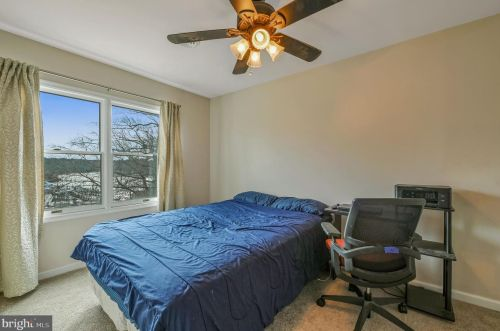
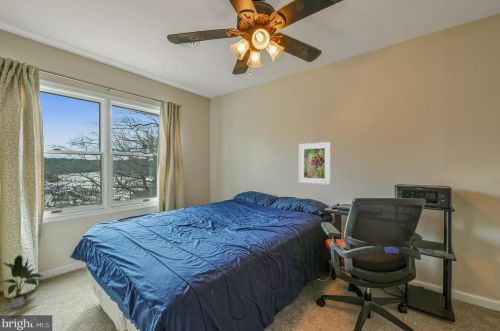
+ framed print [298,141,332,185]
+ potted plant [0,254,45,309]
